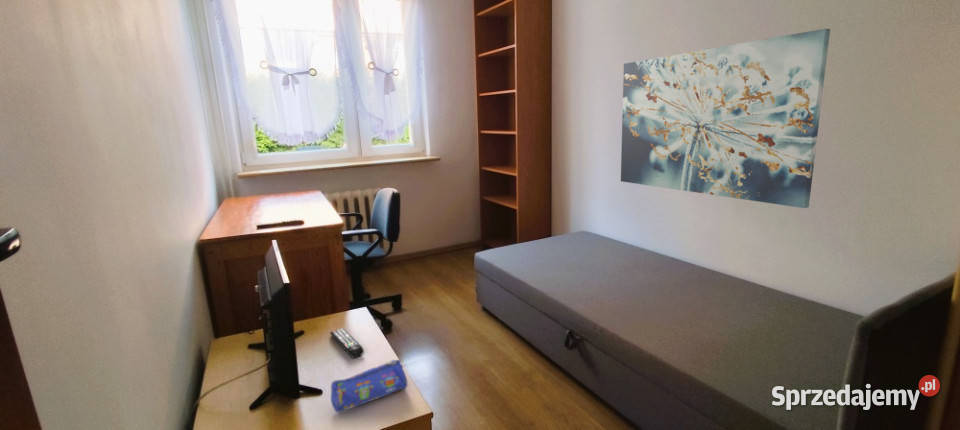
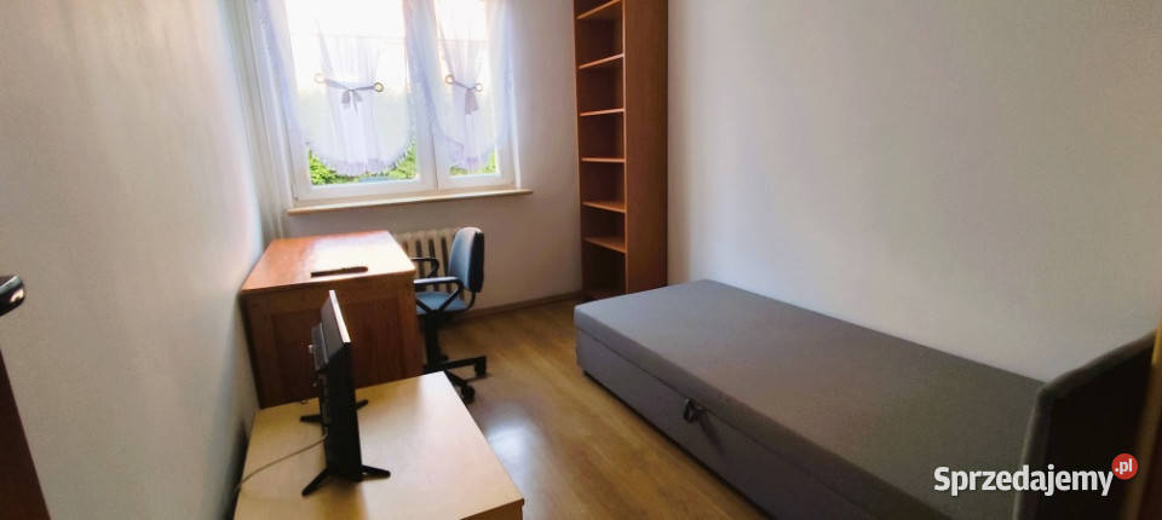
- wall art [620,28,831,209]
- remote control [329,327,365,359]
- pencil case [330,359,409,414]
